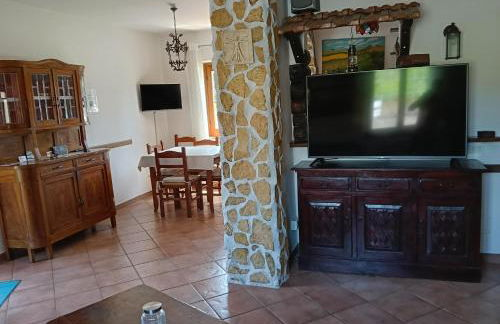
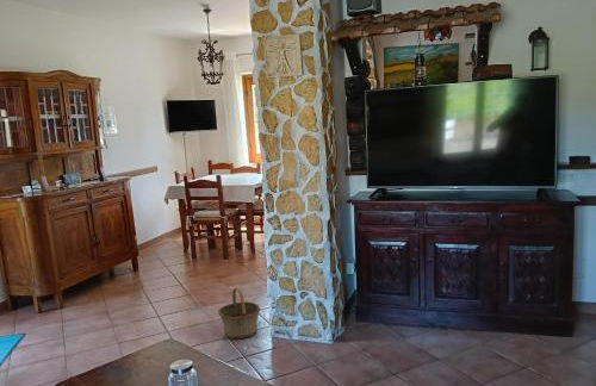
+ basket [217,287,261,341]
